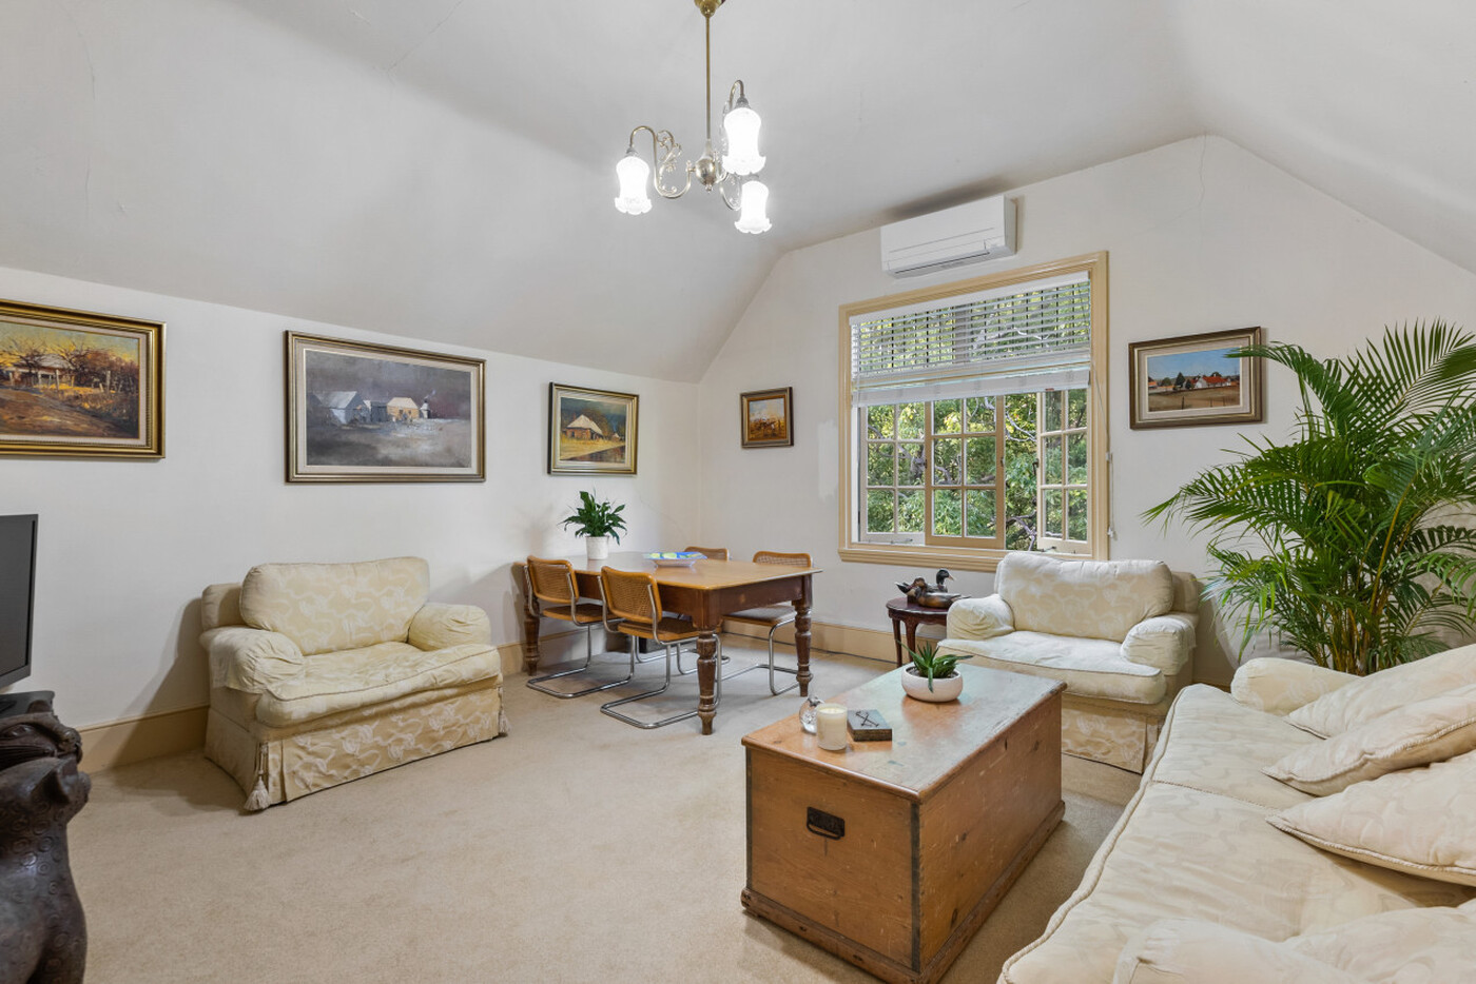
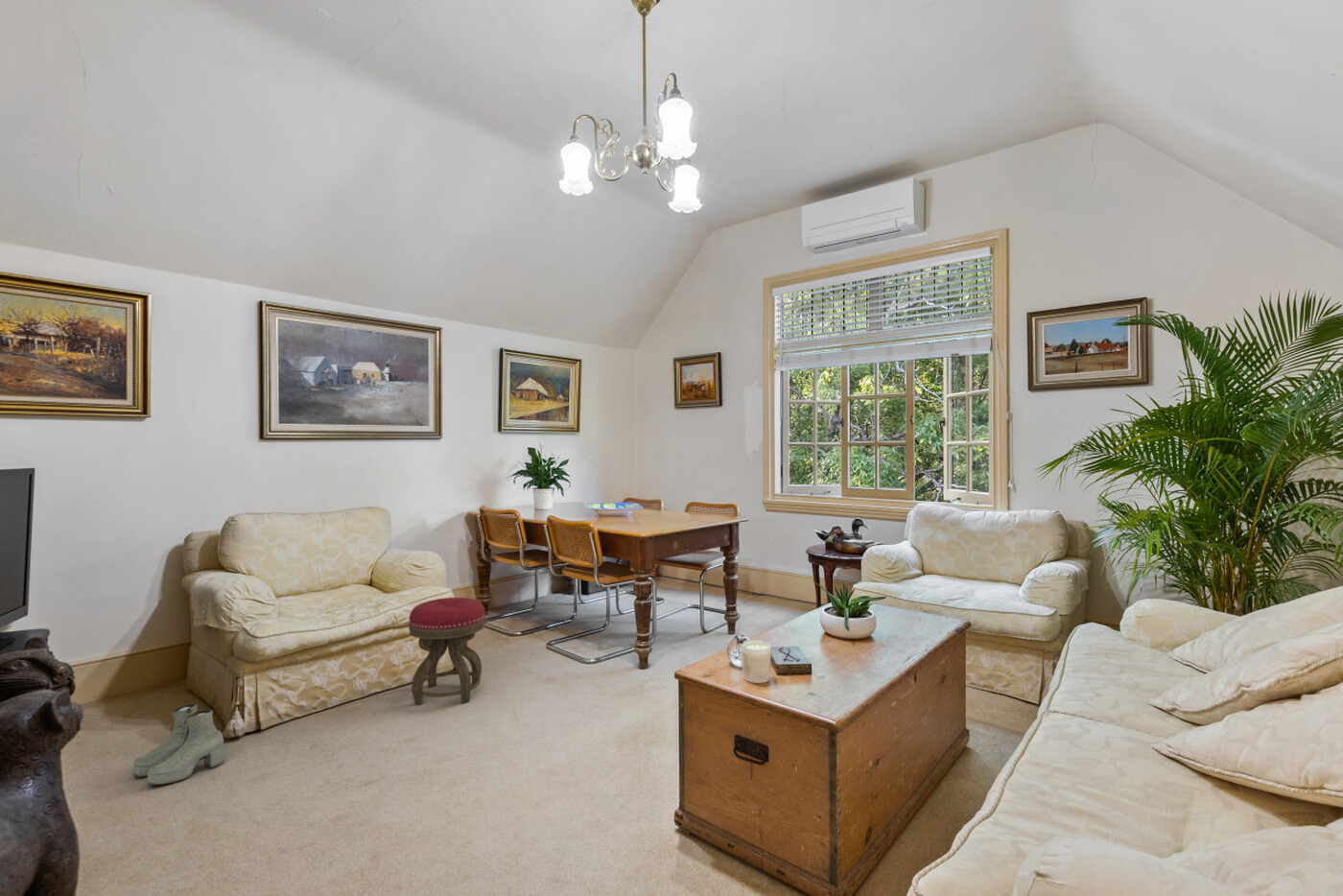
+ stool [408,597,486,706]
+ boots [132,703,224,786]
